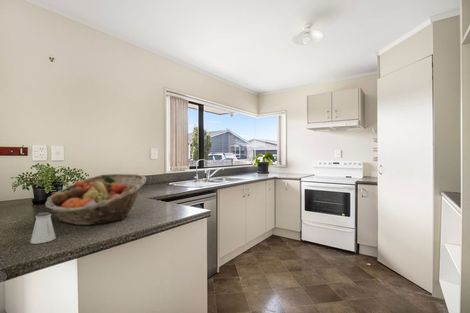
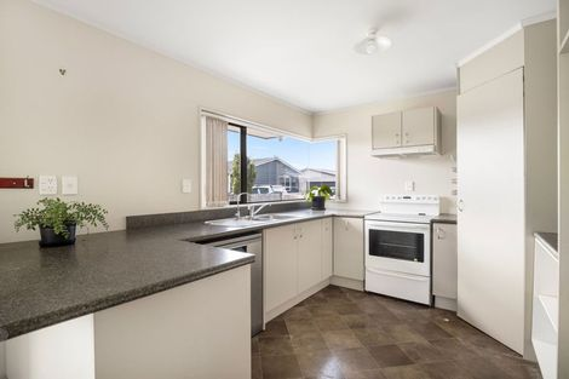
- saltshaker [29,211,57,245]
- fruit basket [44,173,147,226]
